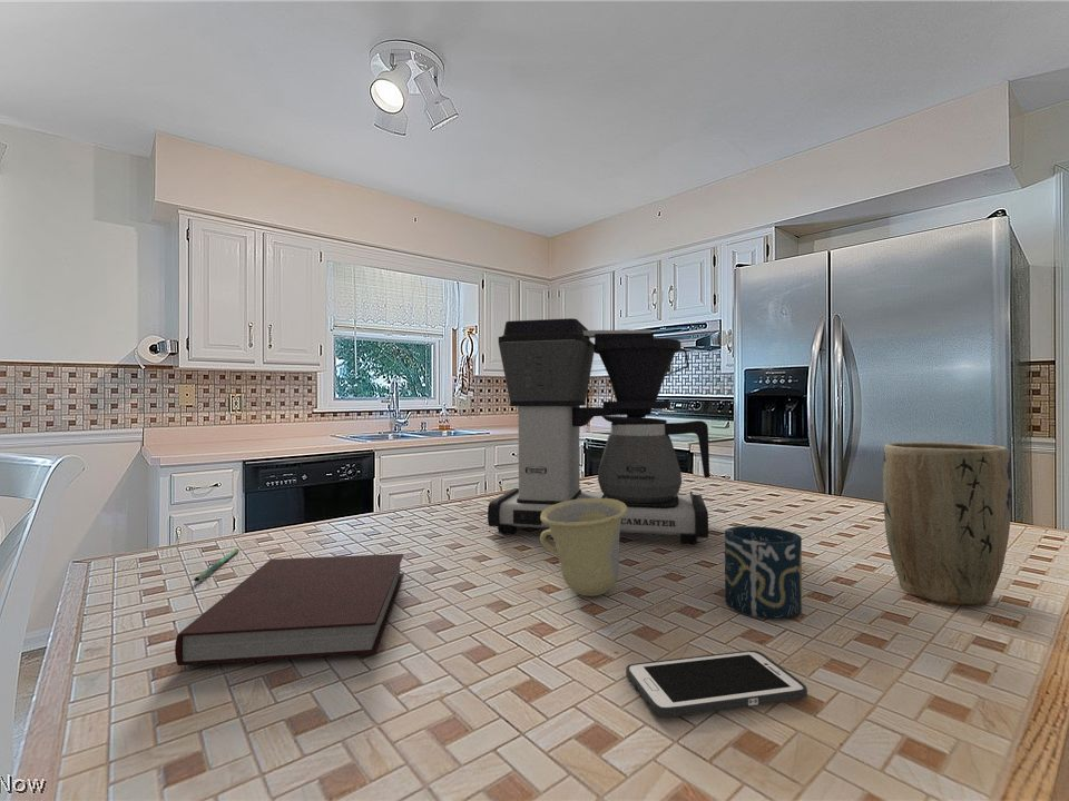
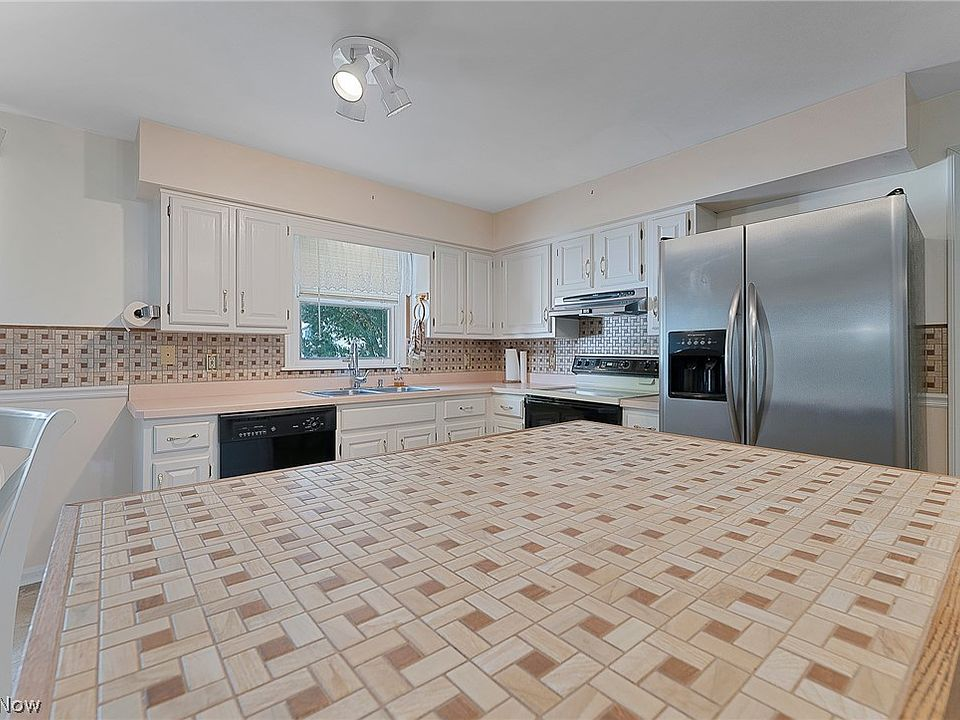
- plant pot [882,442,1013,607]
- notebook [174,553,405,666]
- cup [724,525,803,621]
- cup [539,498,628,597]
- pen [193,547,241,583]
- cell phone [625,650,808,719]
- coffee maker [487,317,710,546]
